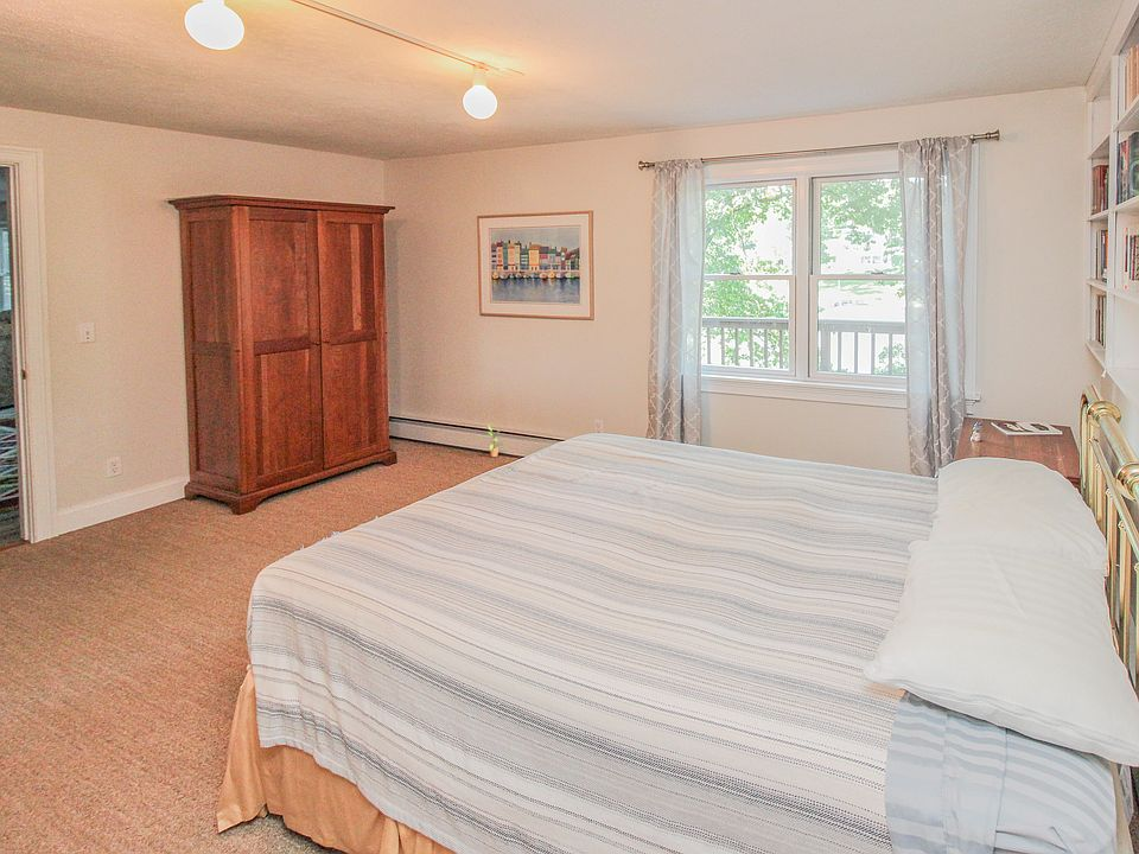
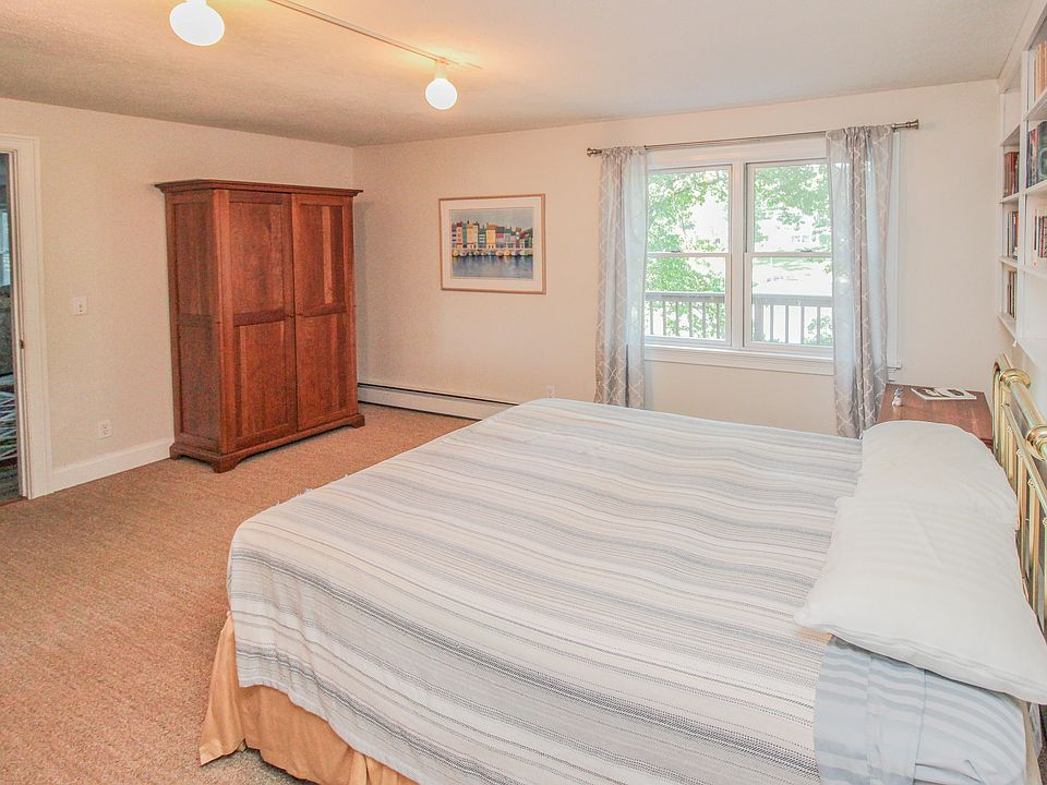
- potted plant [479,423,505,458]
